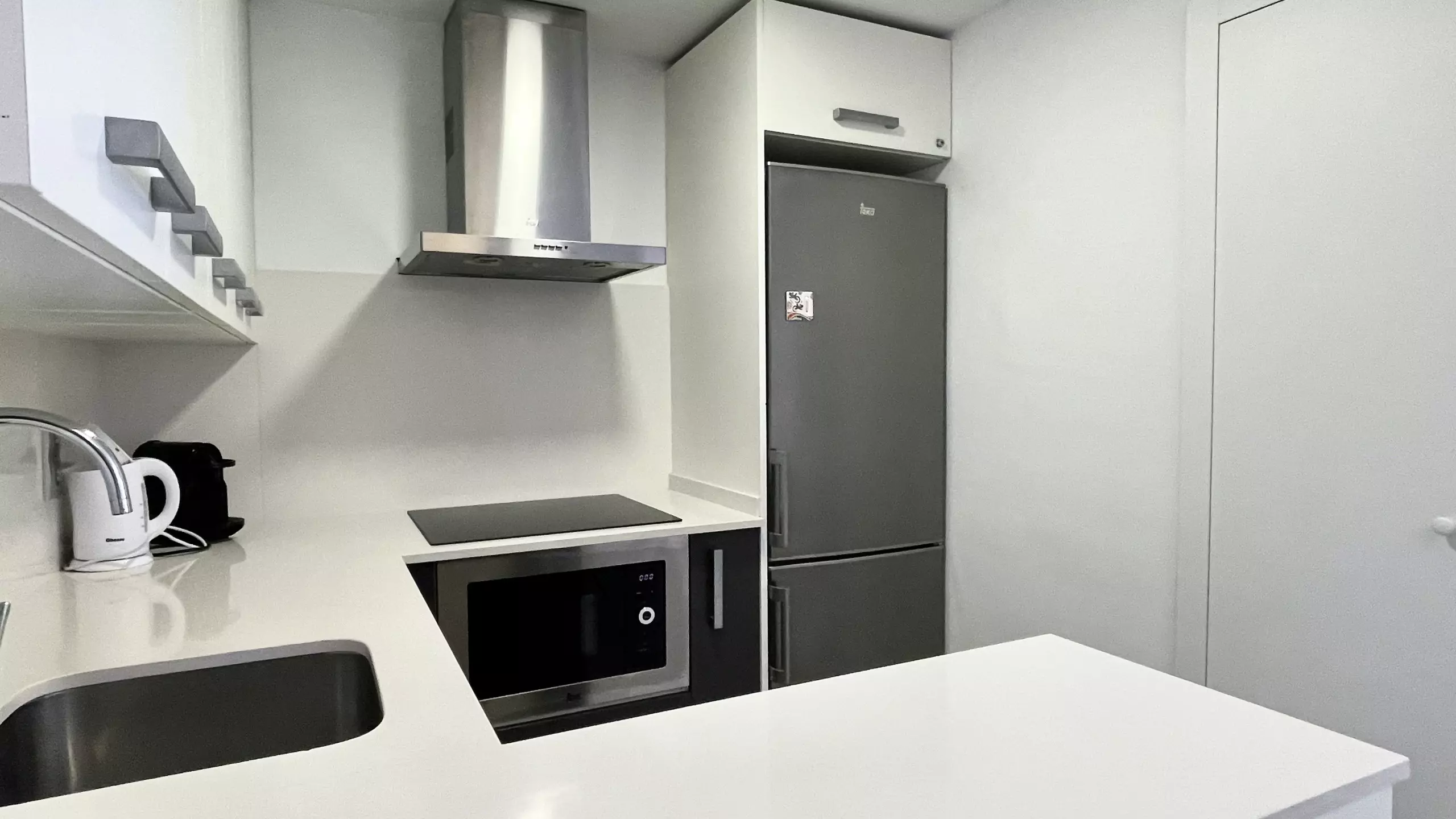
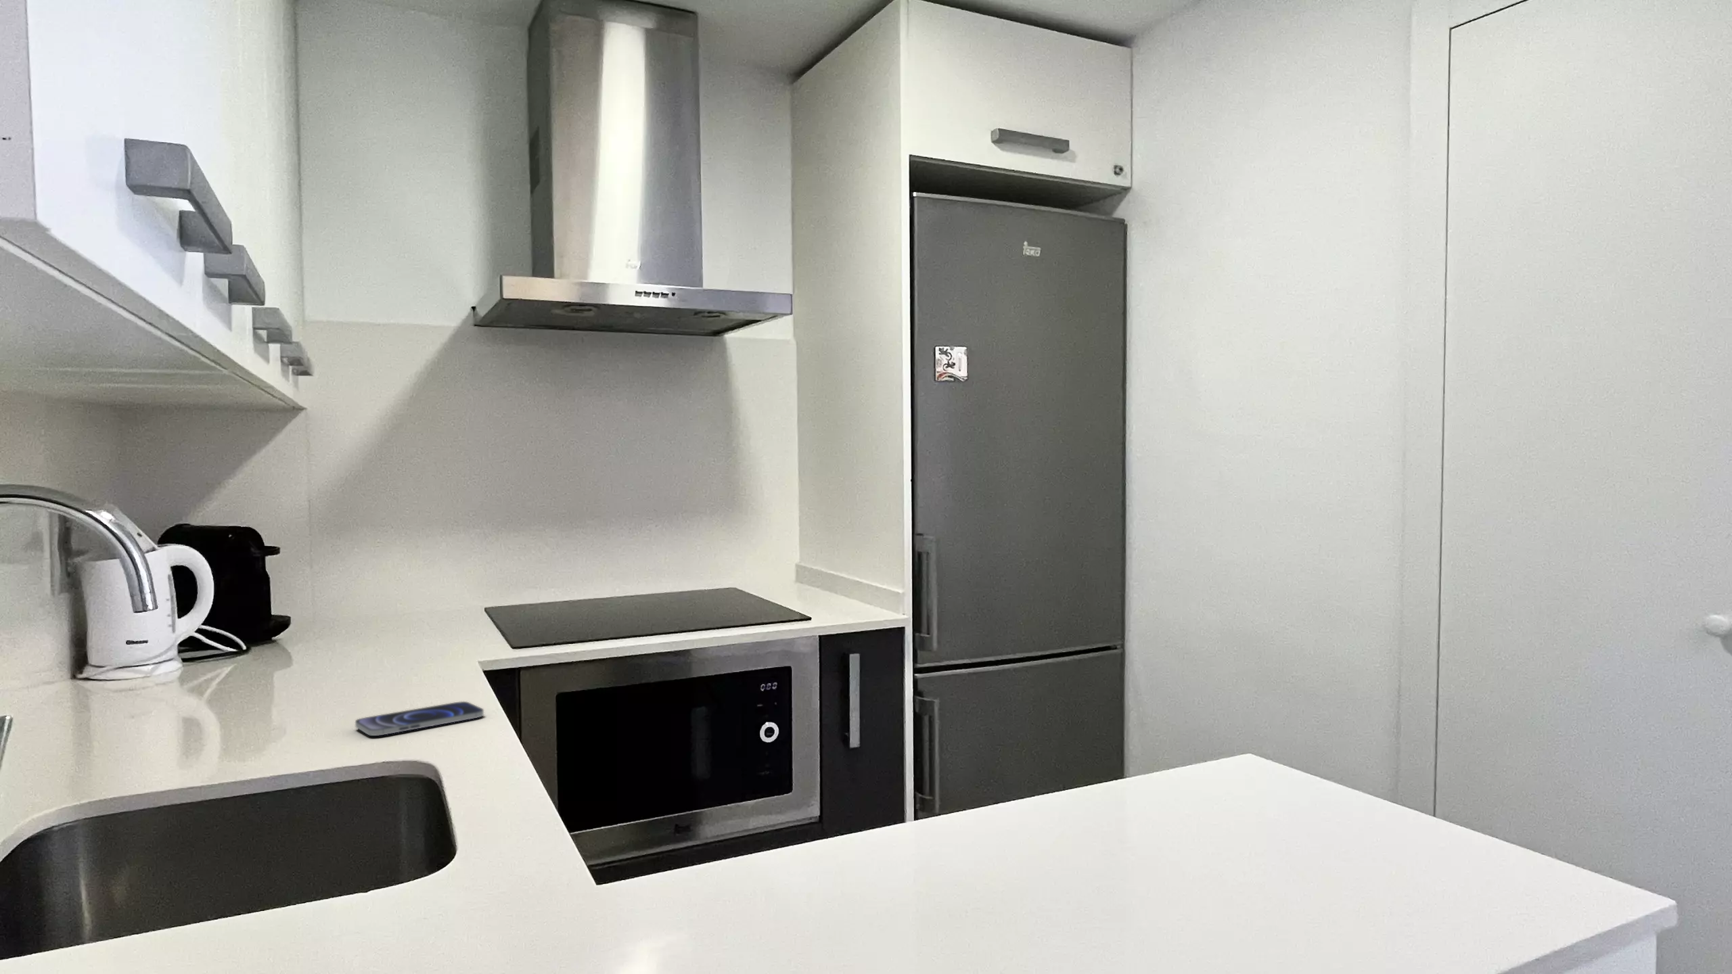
+ smartphone [354,700,484,736]
